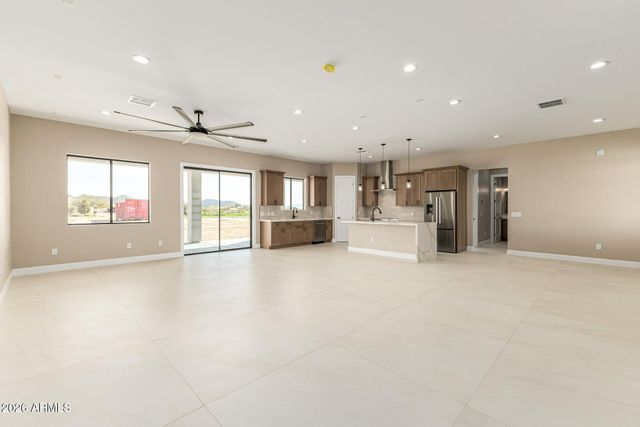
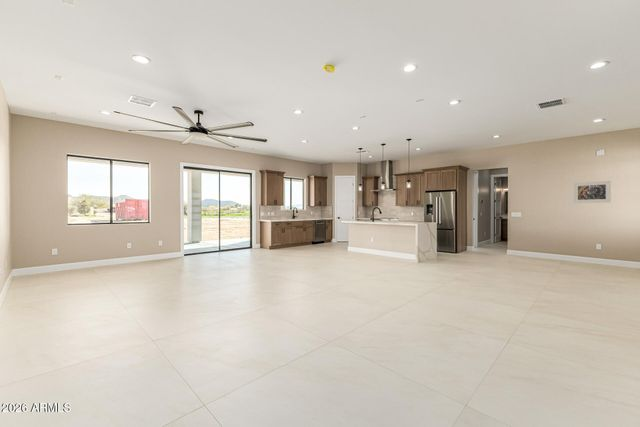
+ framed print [573,180,612,204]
